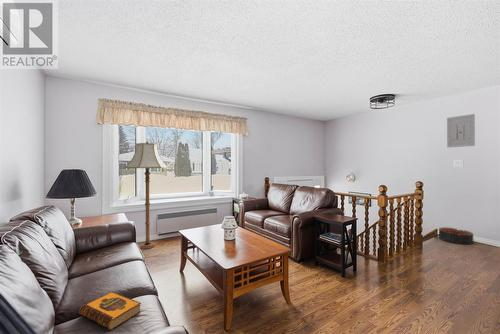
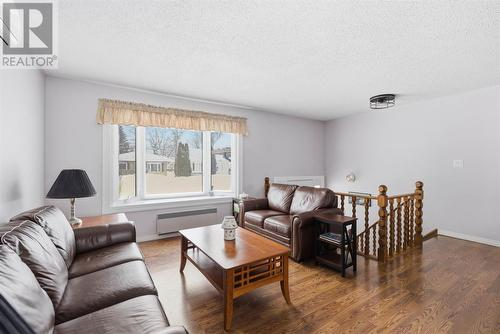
- floor lamp [124,140,168,250]
- hardback book [78,291,142,331]
- basket [438,226,474,246]
- wall art [446,113,476,148]
